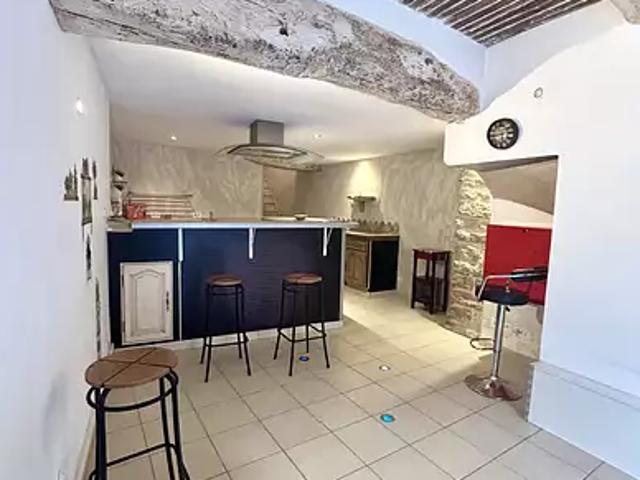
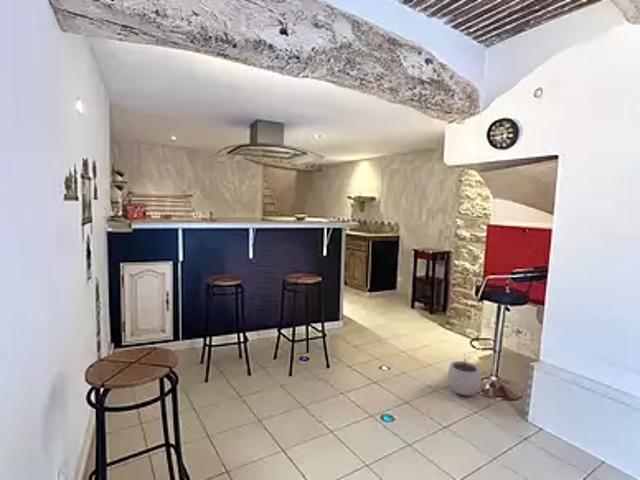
+ plant pot [447,354,482,397]
